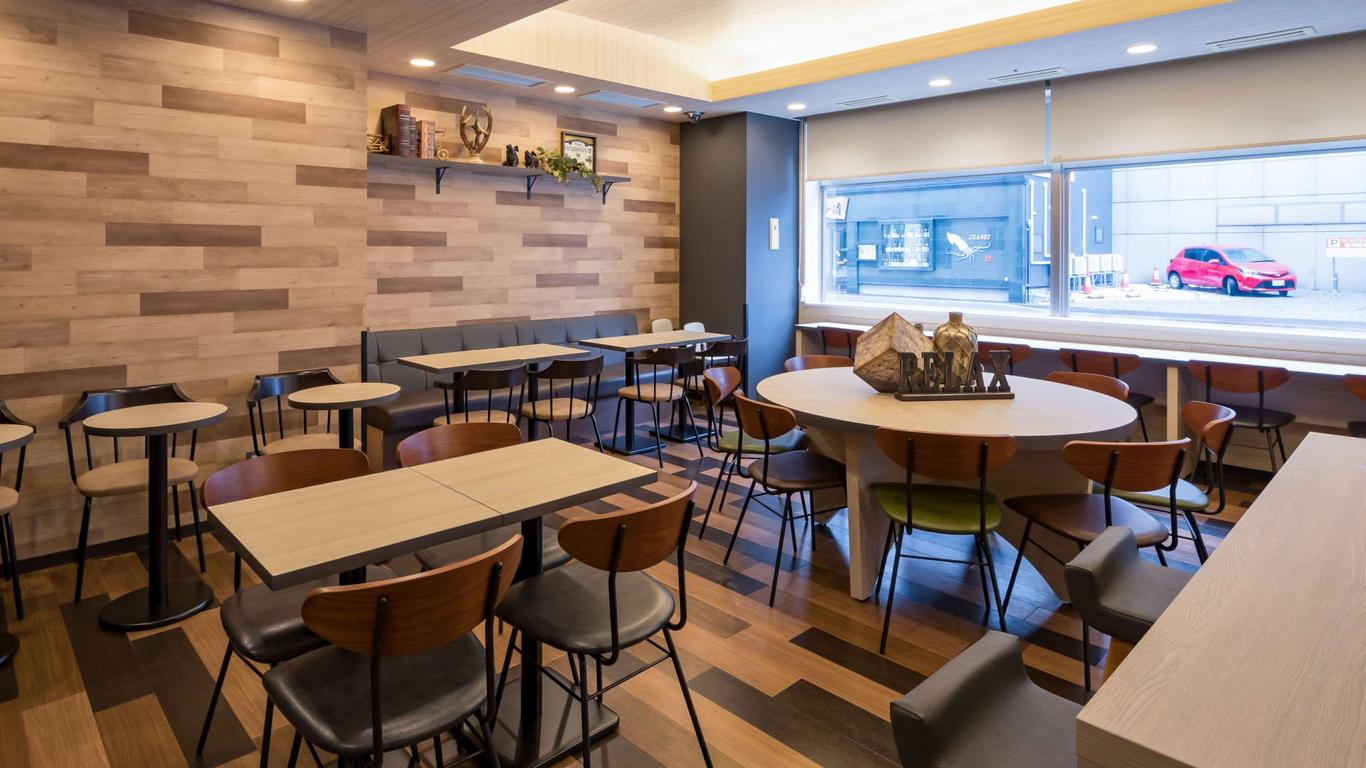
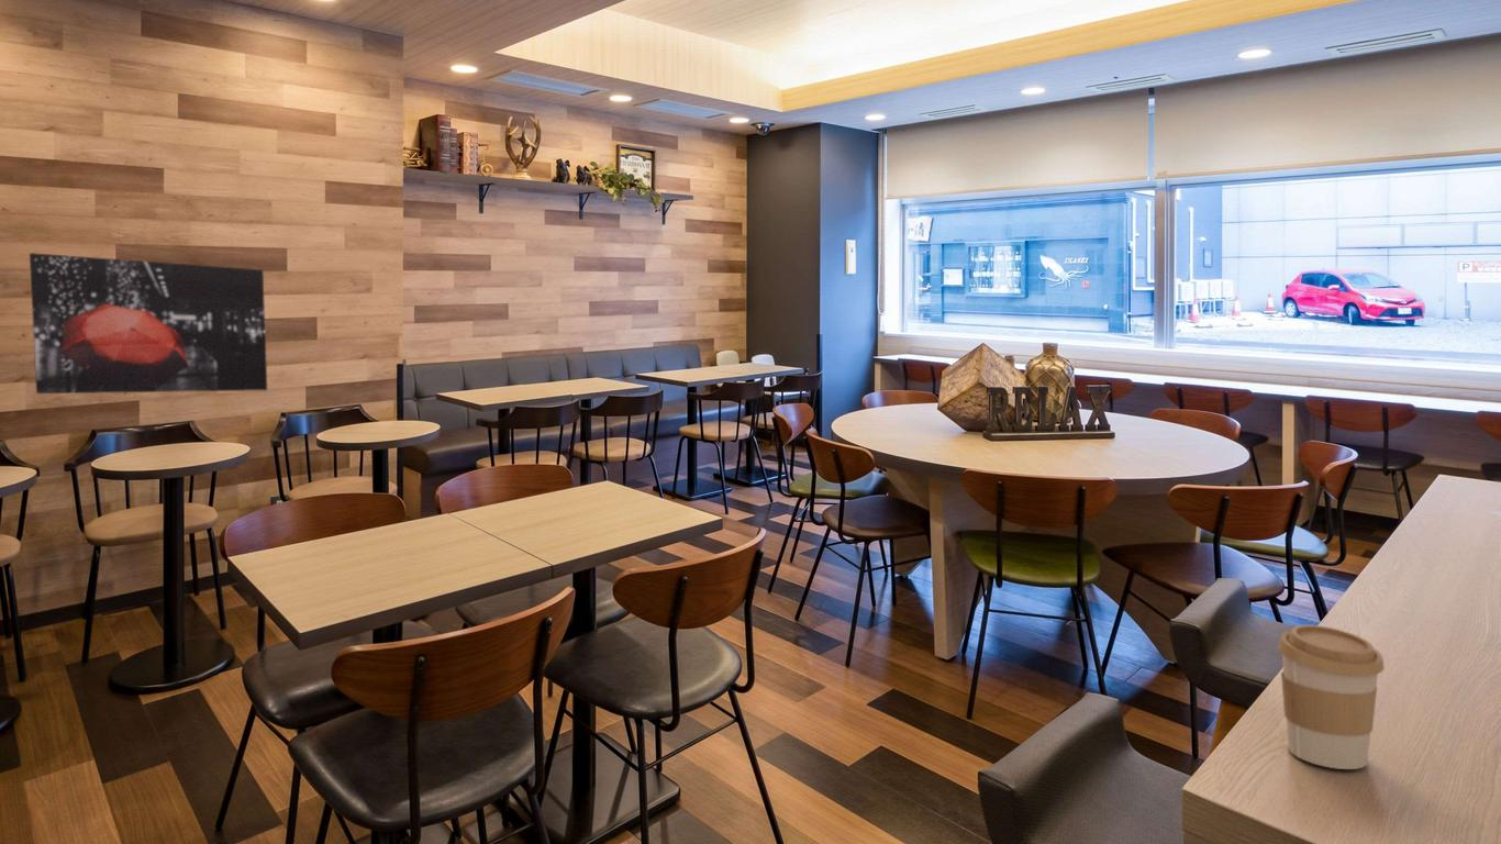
+ coffee cup [1277,624,1386,770]
+ wall art [29,252,268,395]
